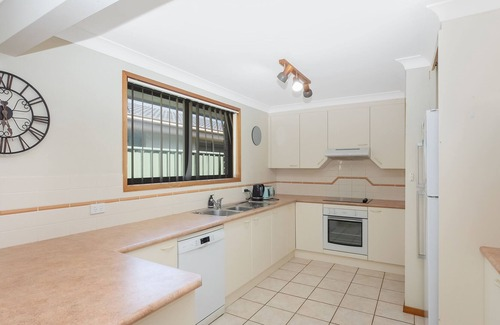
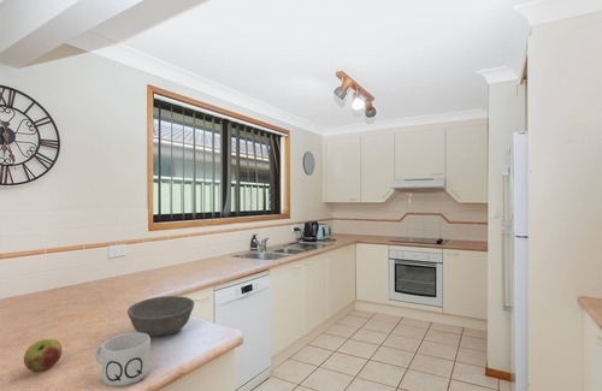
+ mug [94,332,152,387]
+ bowl [126,295,195,337]
+ apple [23,338,63,372]
